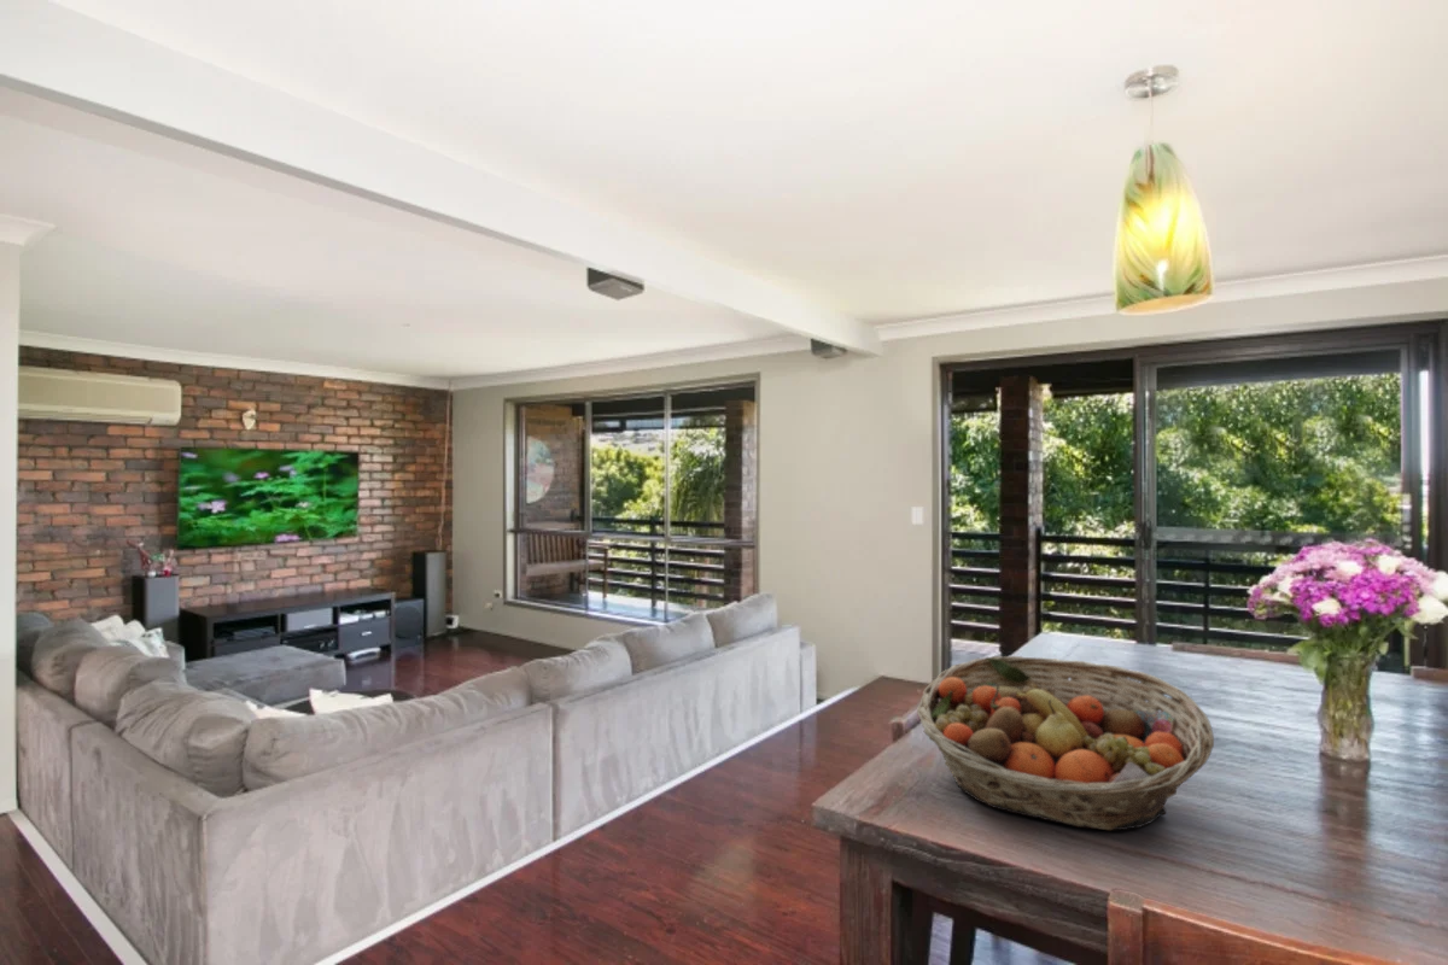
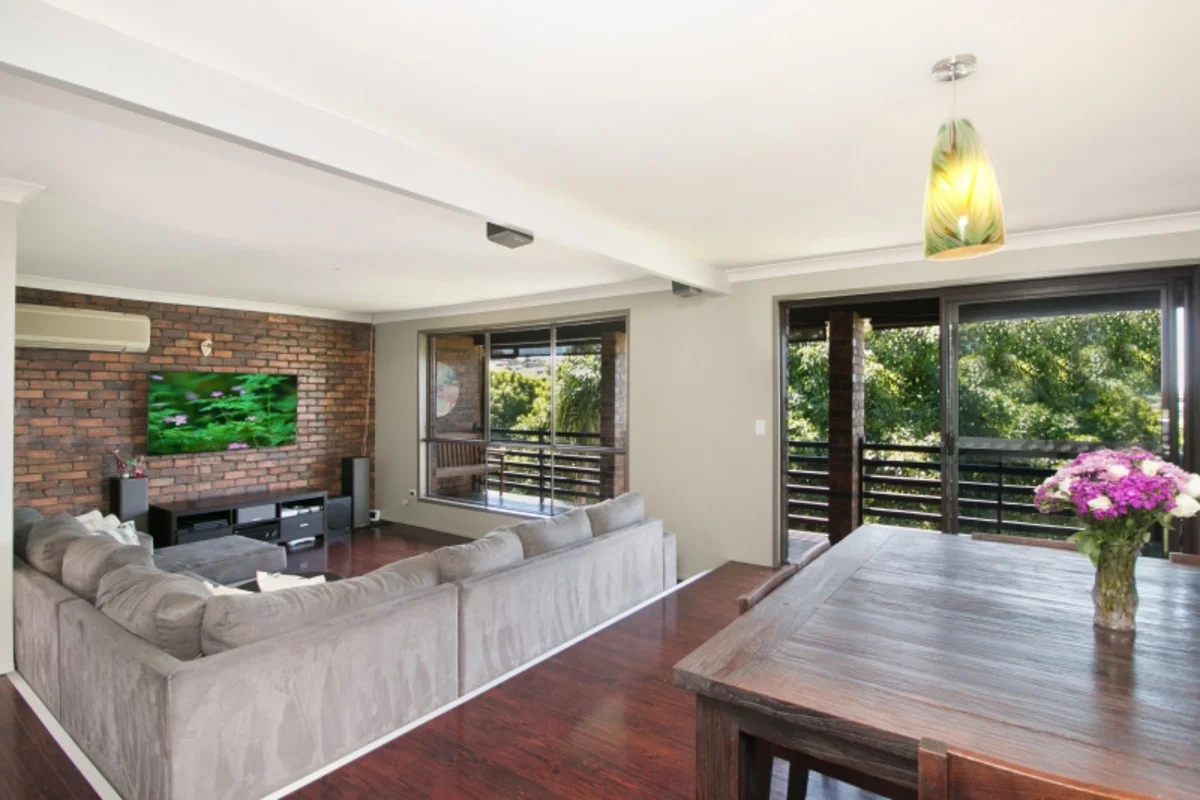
- fruit basket [916,655,1215,831]
